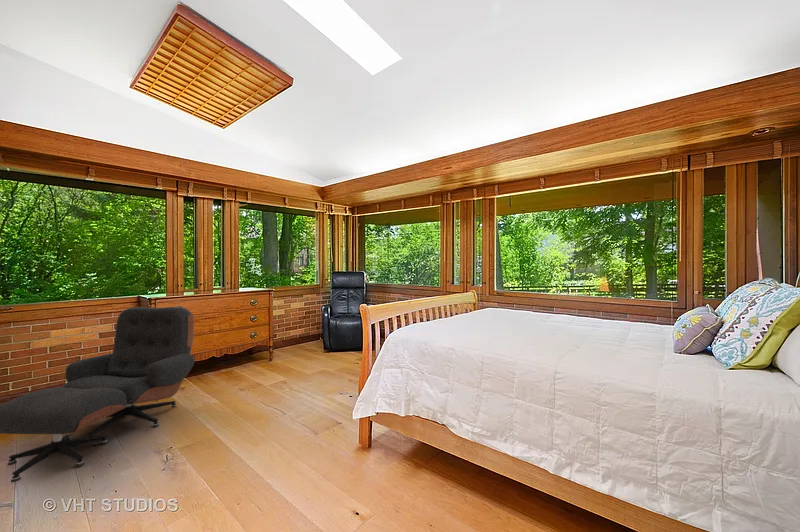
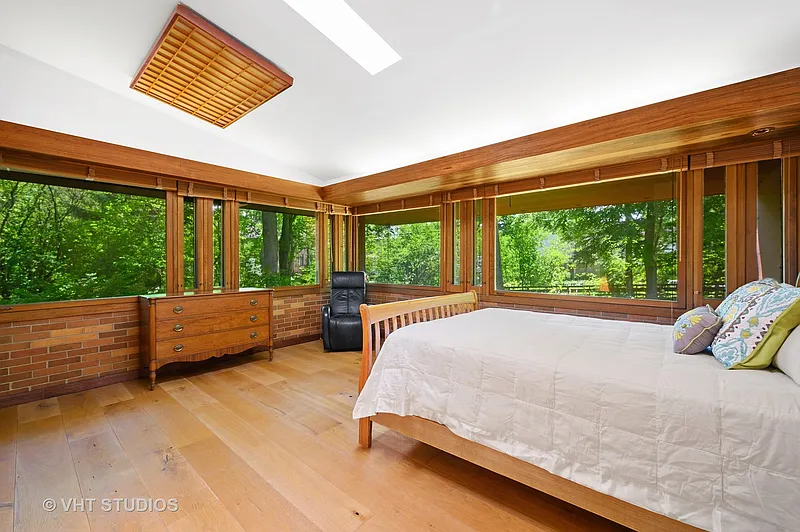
- lounge chair [0,306,196,483]
